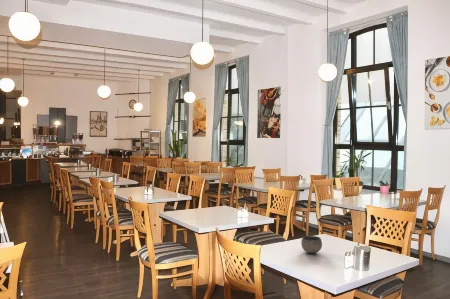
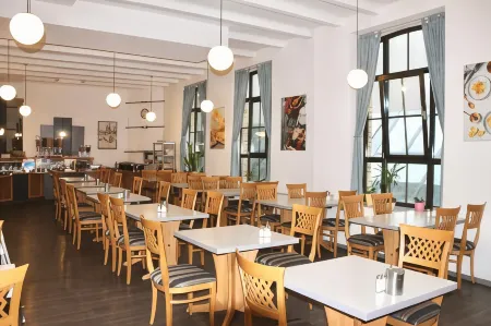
- bowl [300,235,323,254]
